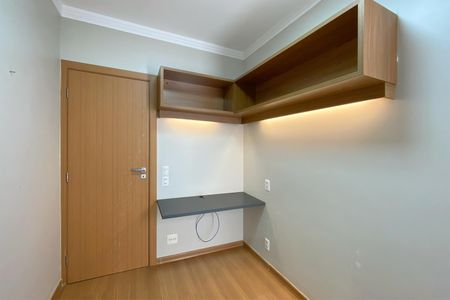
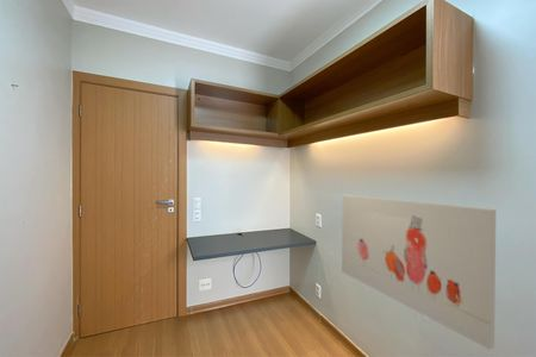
+ wall art [341,194,497,351]
